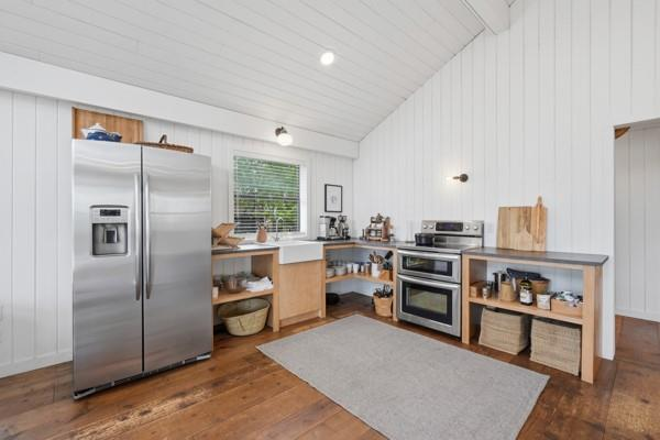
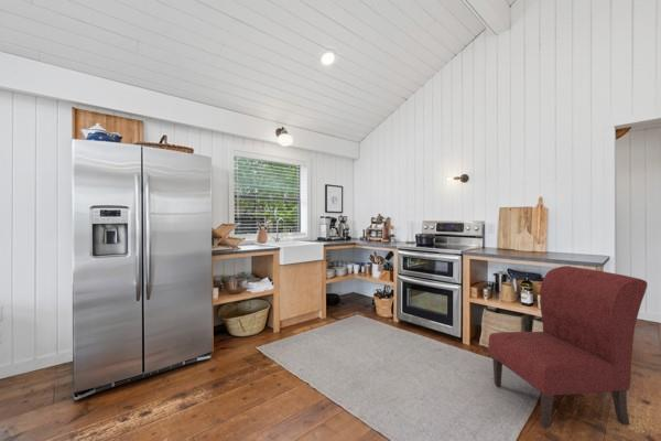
+ chair [487,265,649,429]
